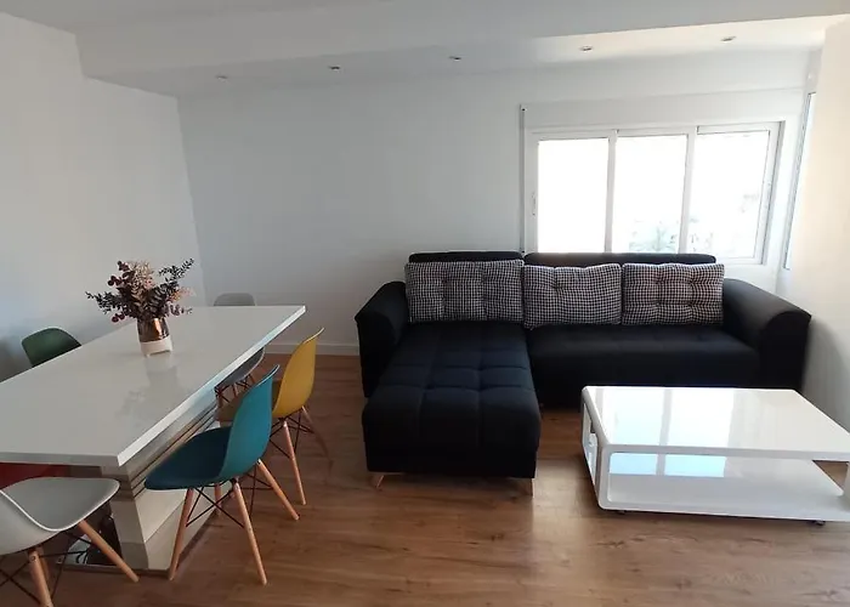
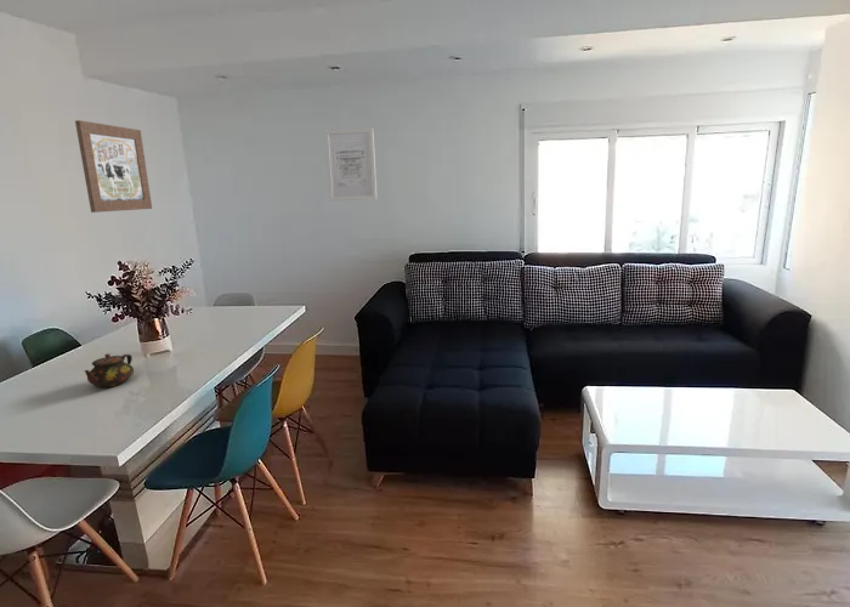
+ teapot [84,352,135,388]
+ wall art [74,119,153,214]
+ wall art [323,126,378,203]
